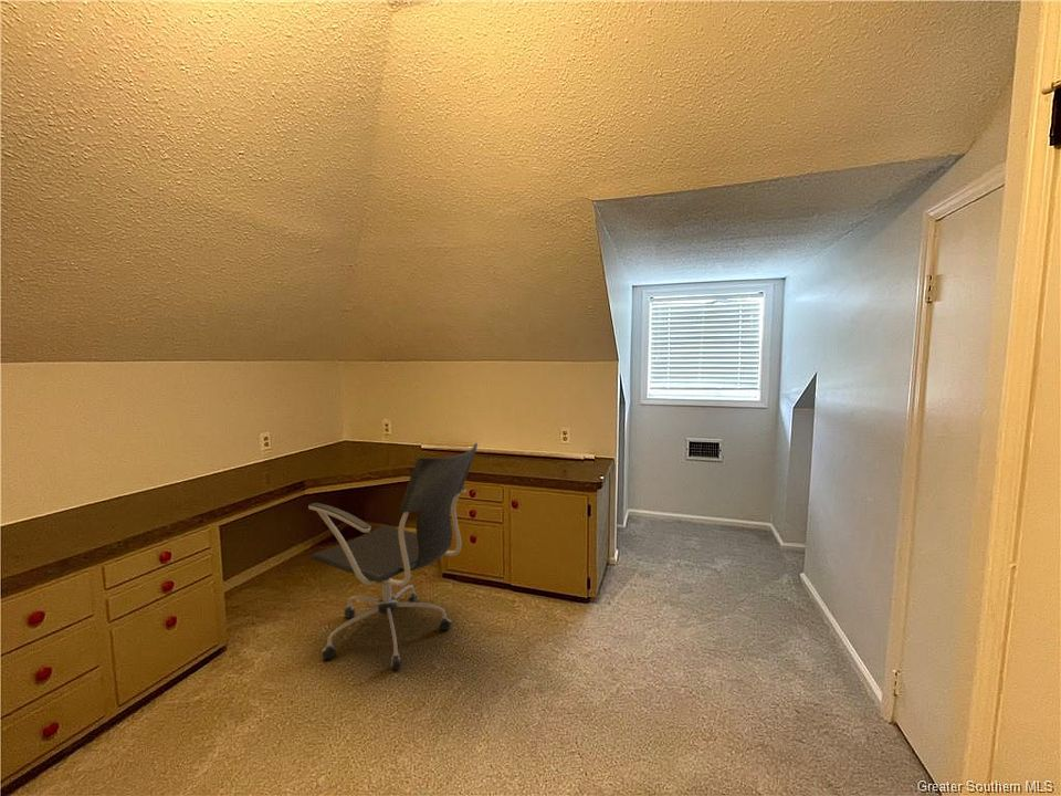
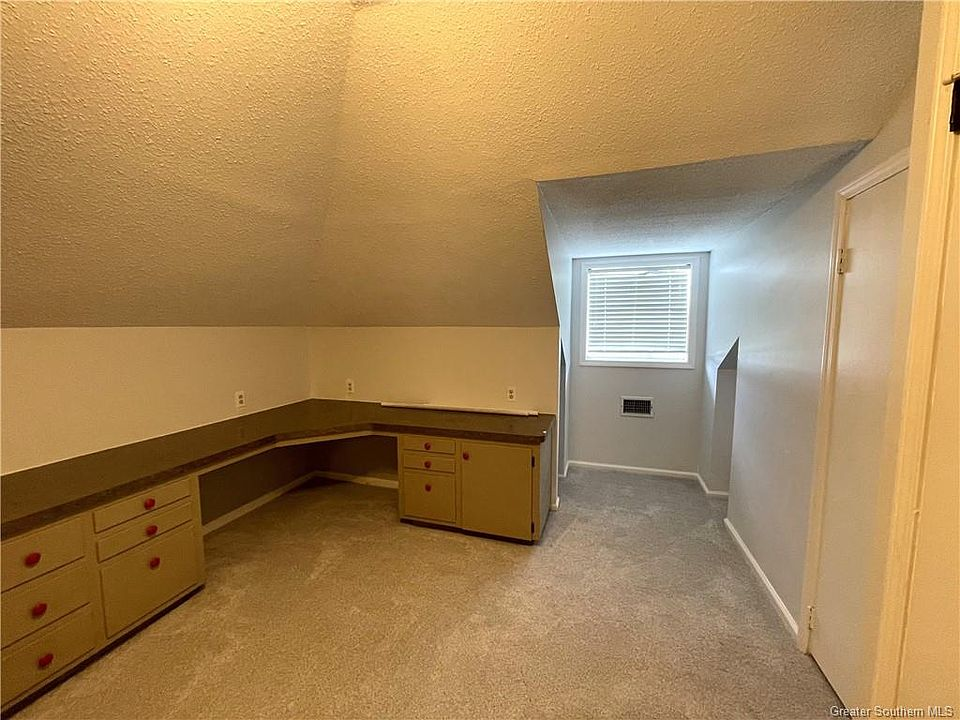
- office chair [307,442,479,671]
